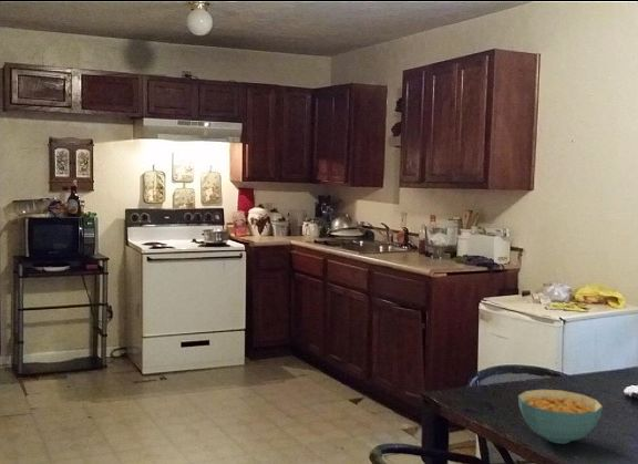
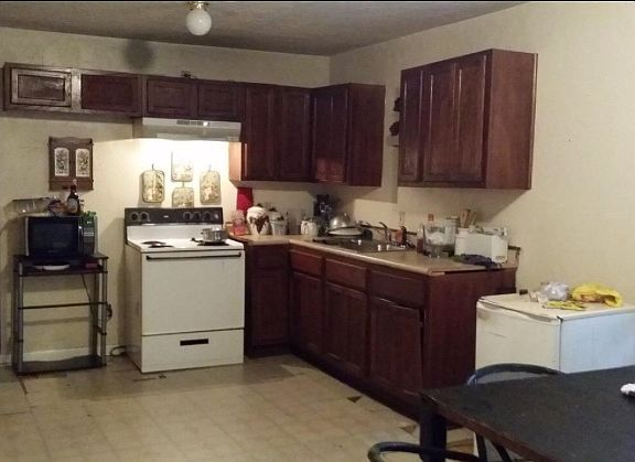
- cereal bowl [517,389,604,444]
